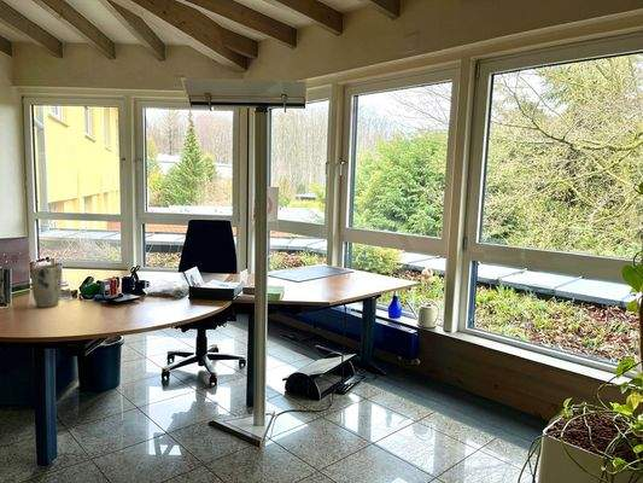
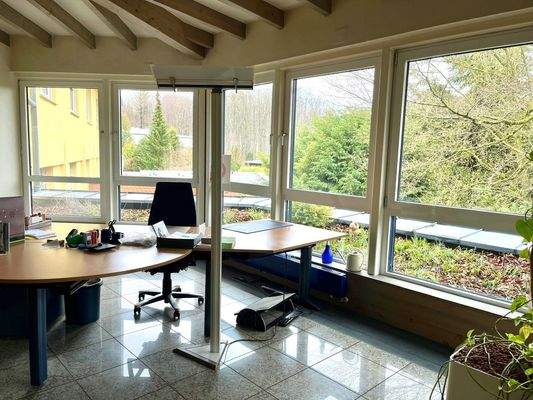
- plant pot [30,263,63,309]
